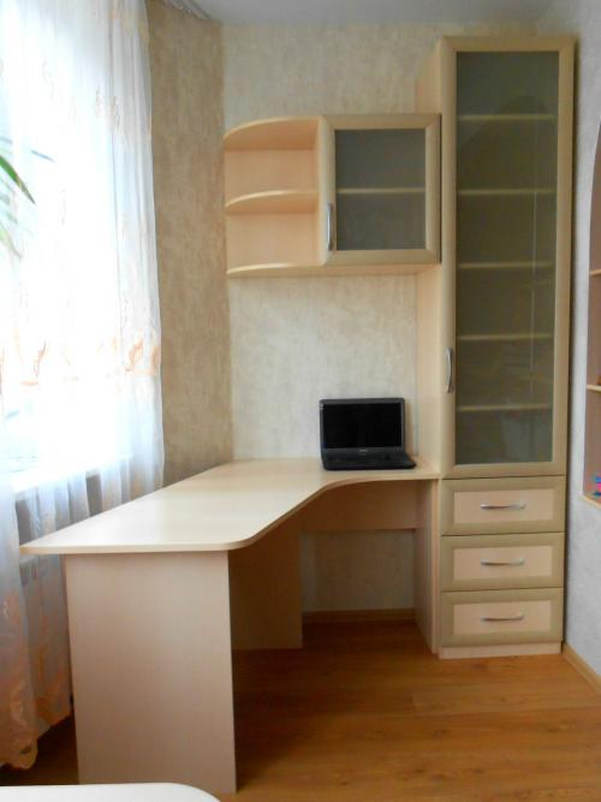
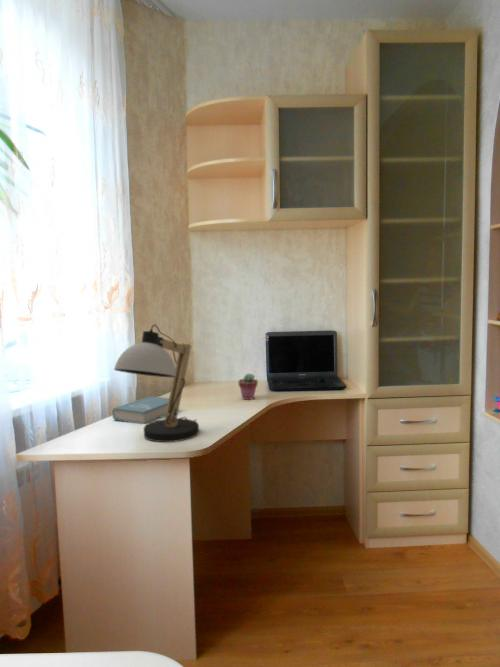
+ desk lamp [113,324,200,443]
+ book [111,395,169,425]
+ potted succulent [237,372,259,401]
